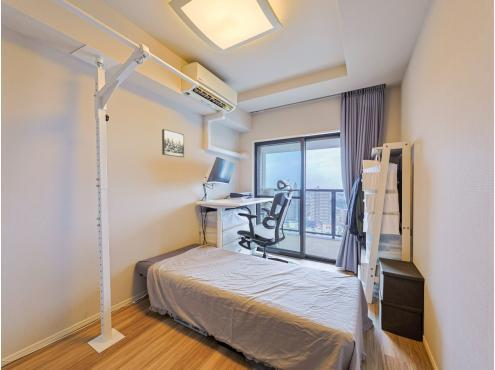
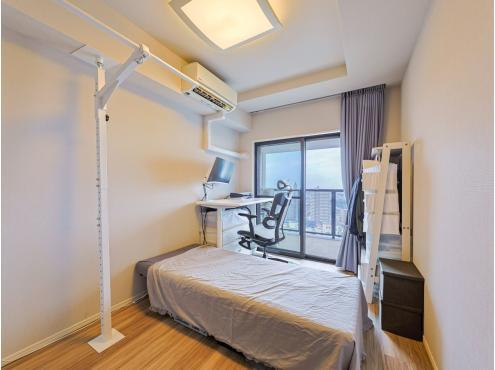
- wall art [161,128,185,158]
